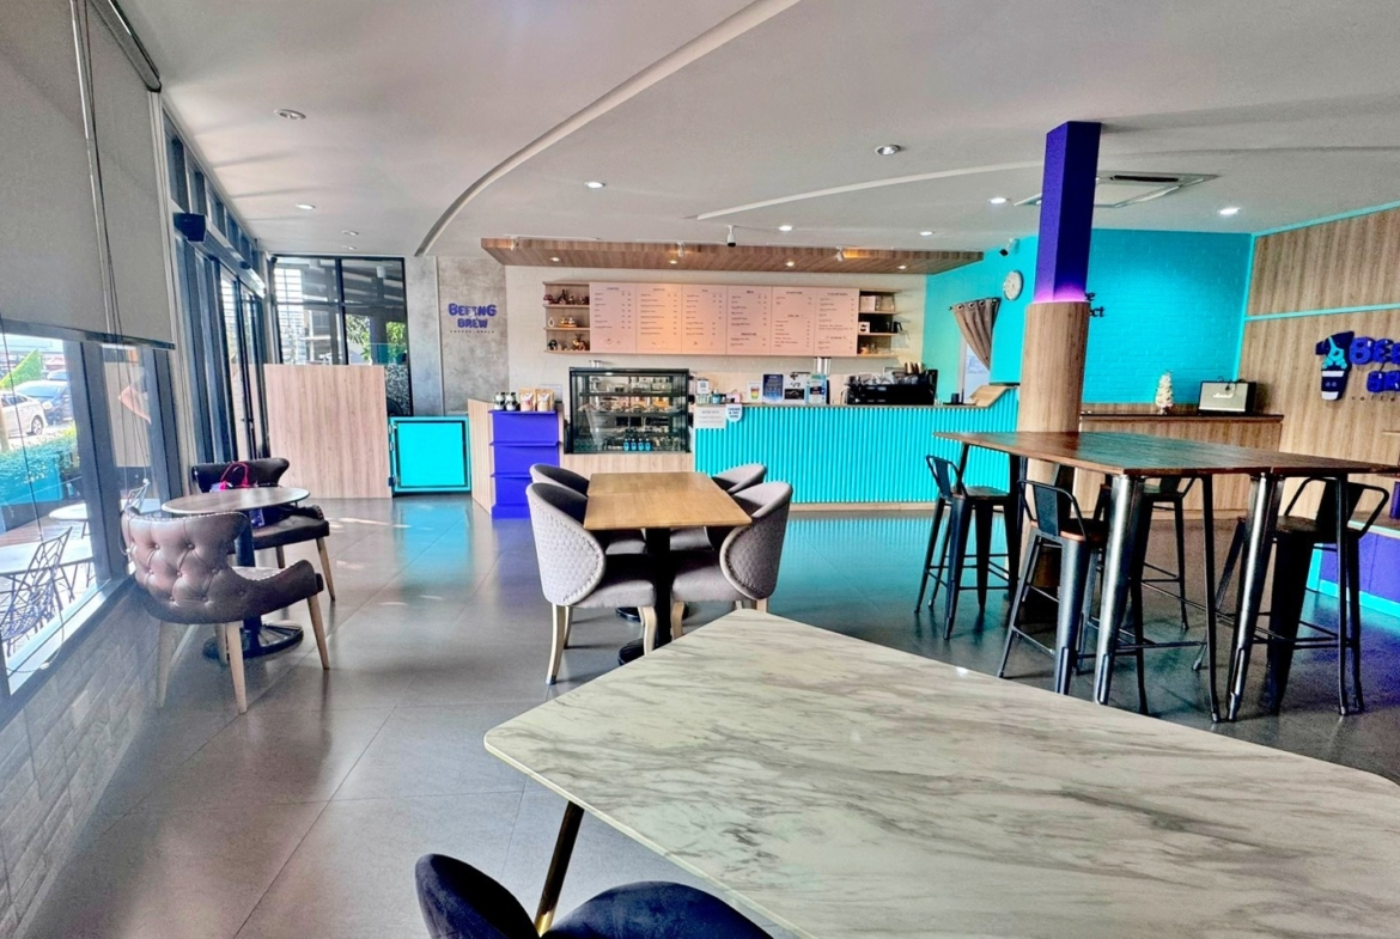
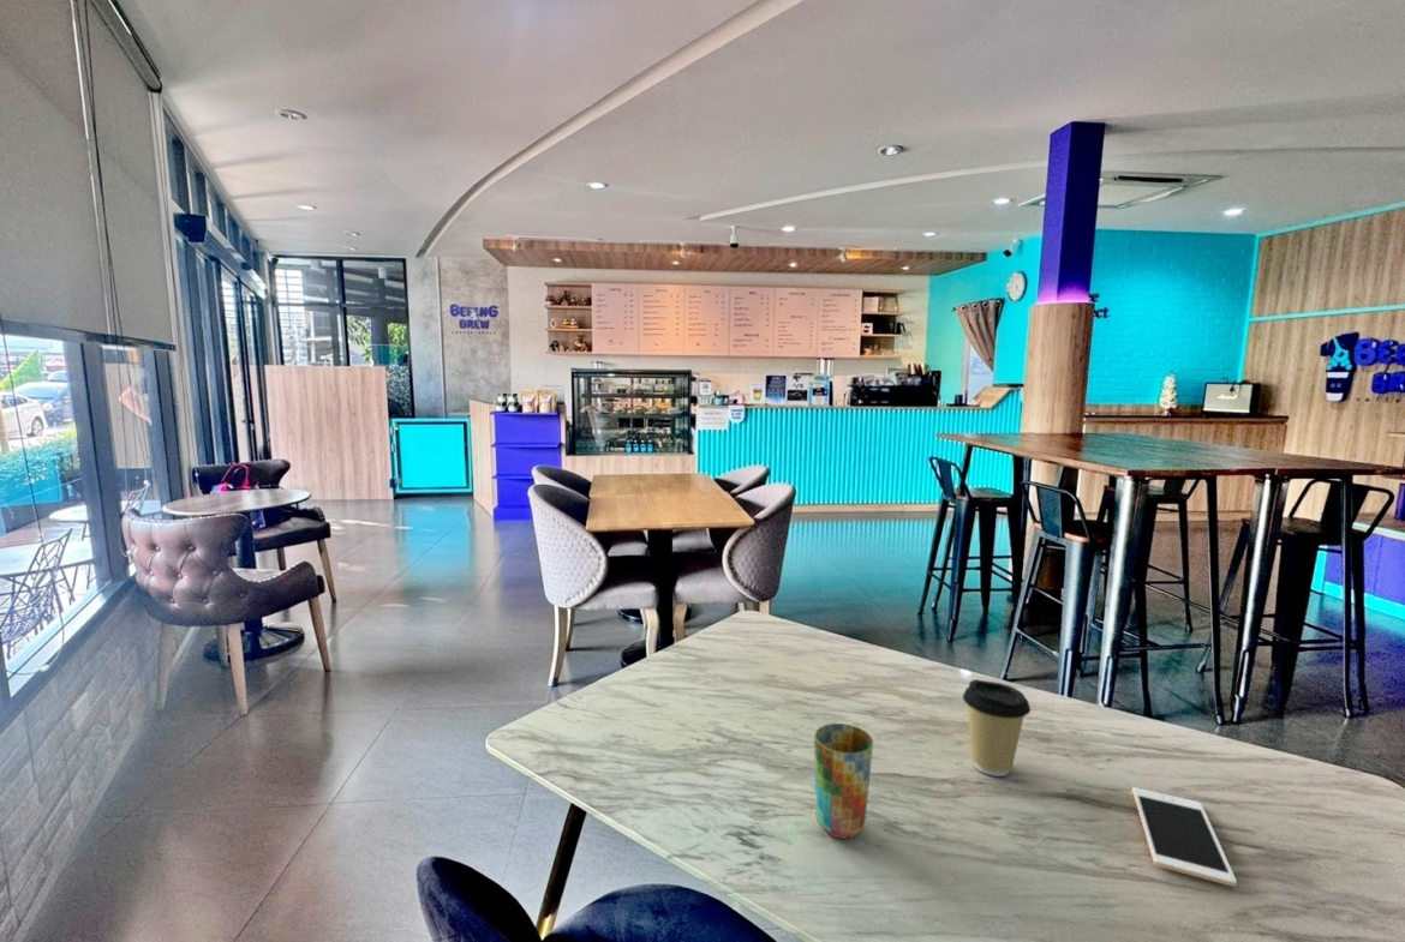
+ cup [813,722,874,840]
+ coffee cup [962,678,1032,778]
+ cell phone [1131,786,1238,888]
